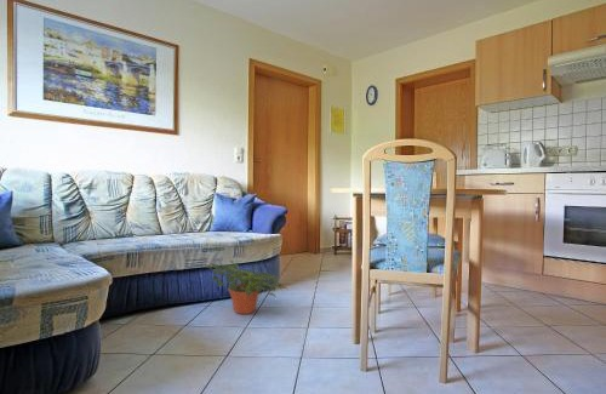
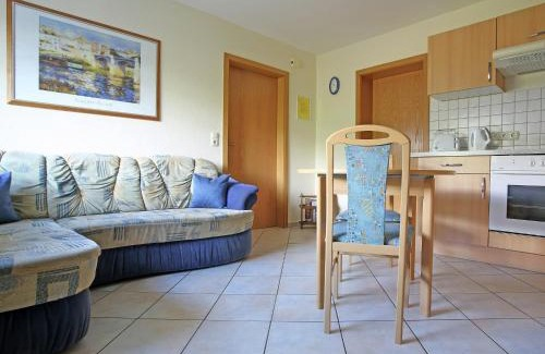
- potted plant [204,259,288,315]
